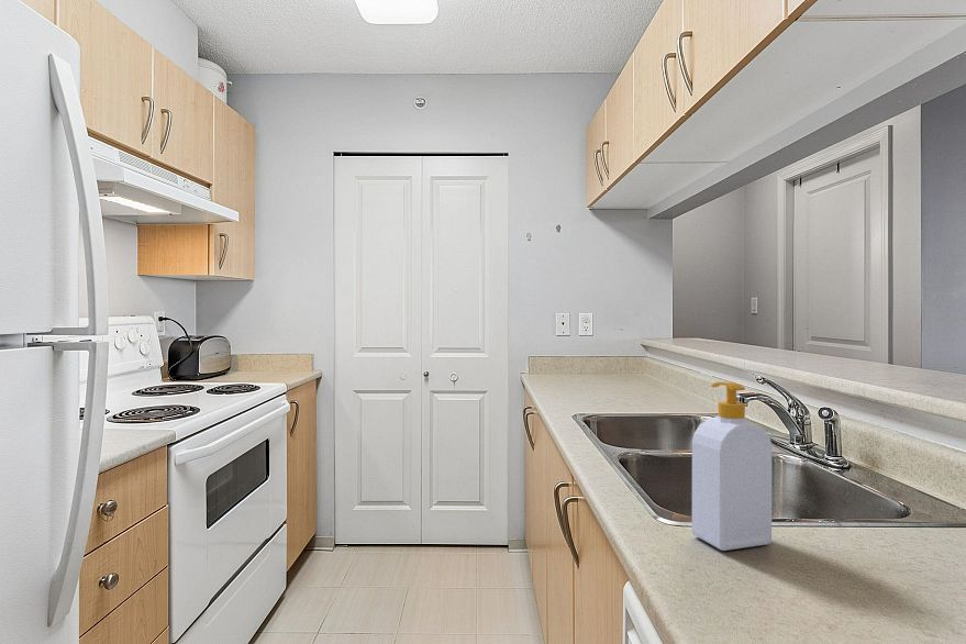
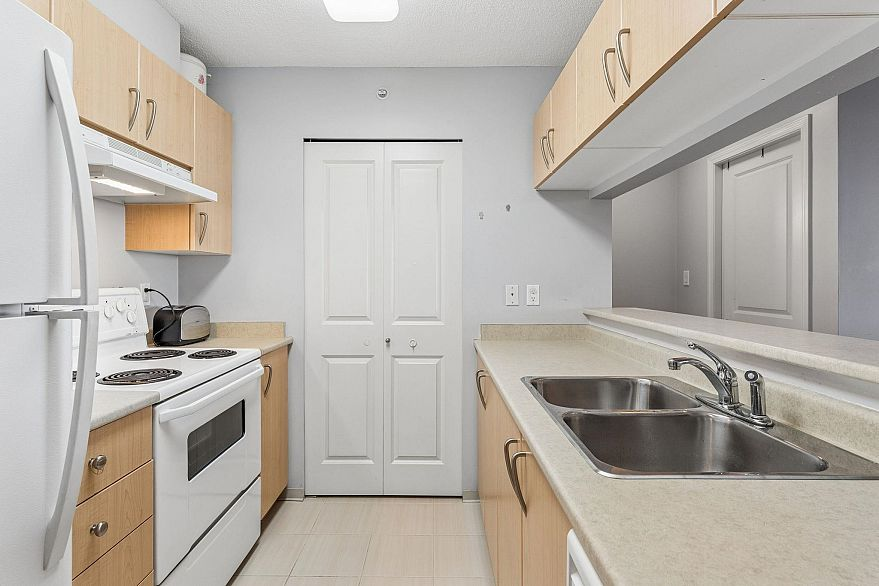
- soap bottle [691,380,773,552]
